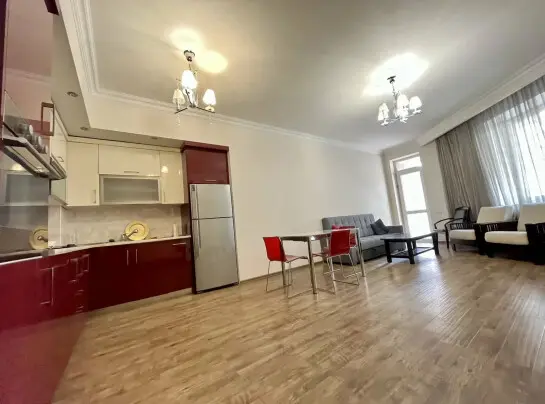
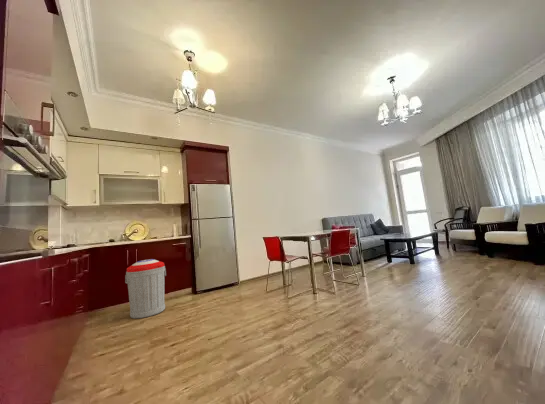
+ trash can [124,258,167,319]
